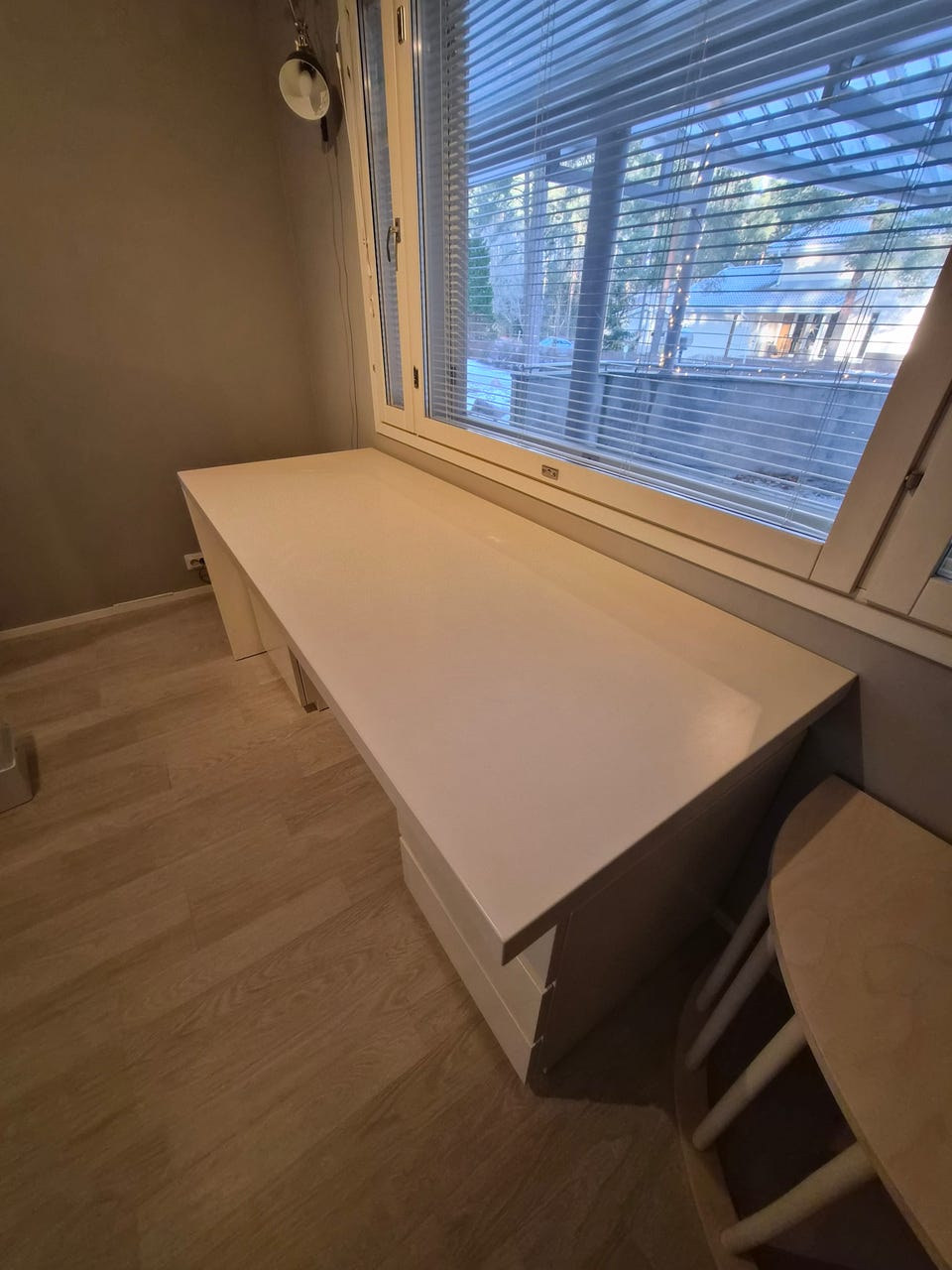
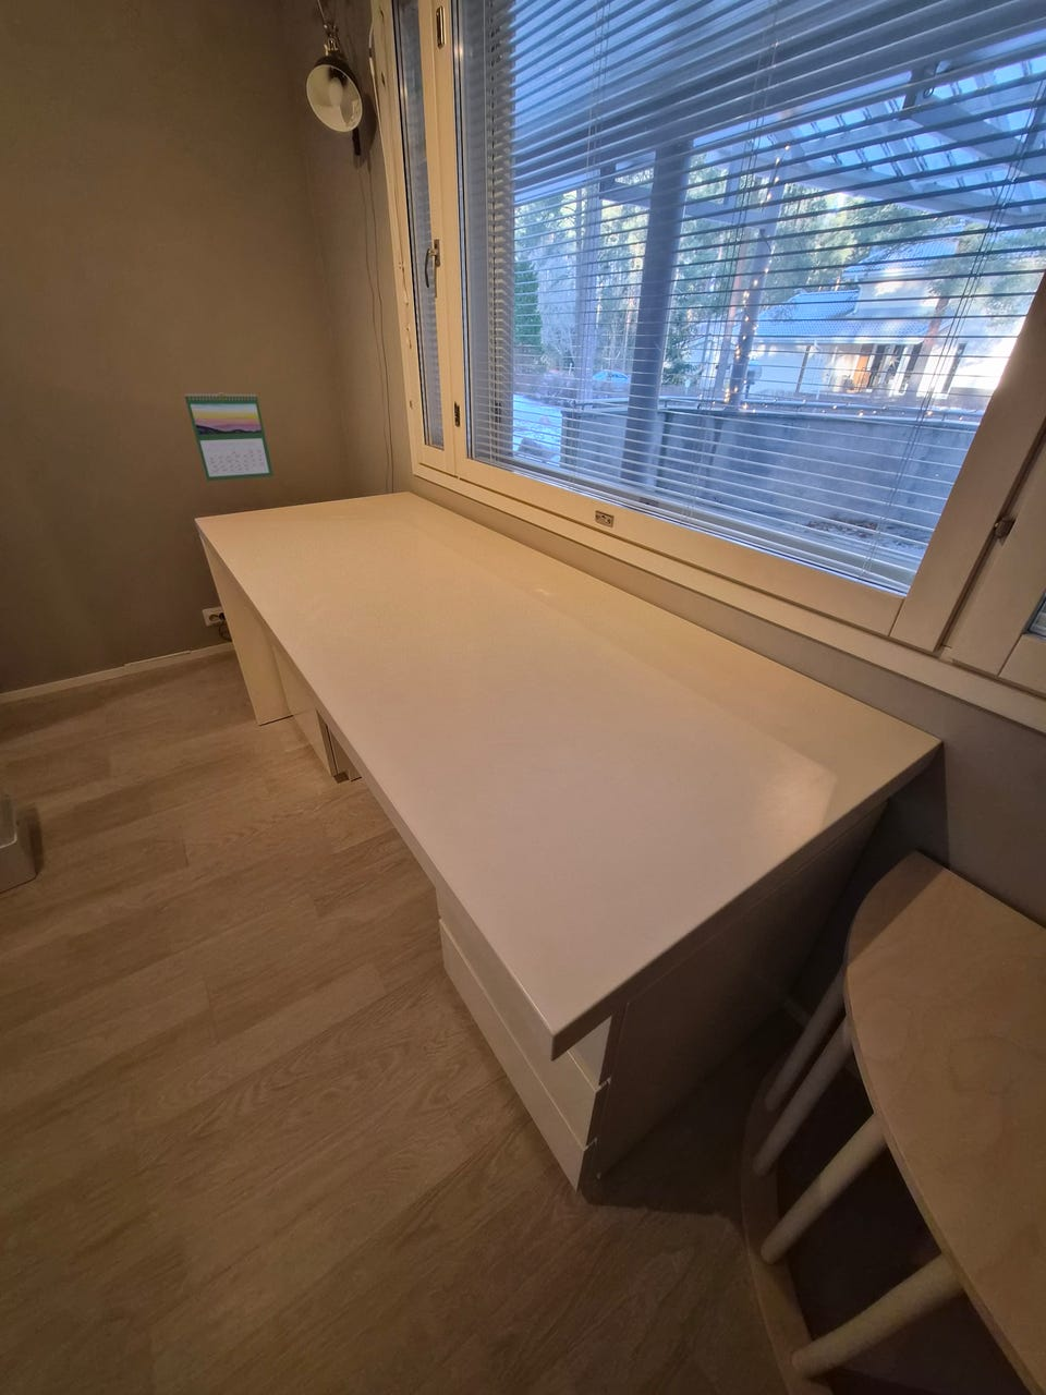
+ calendar [185,391,275,482]
